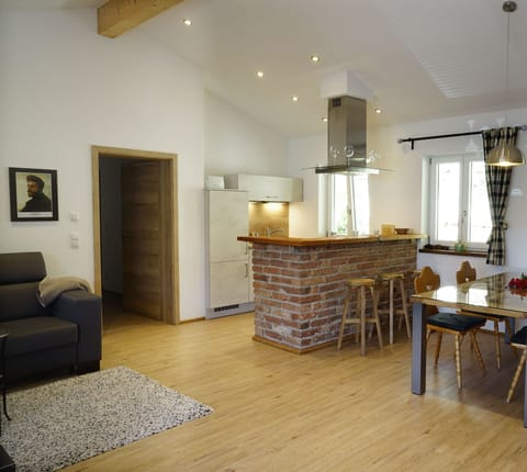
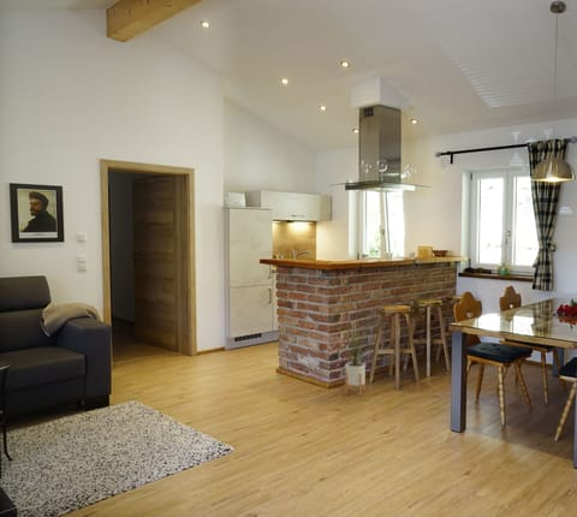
+ house plant [335,317,374,397]
